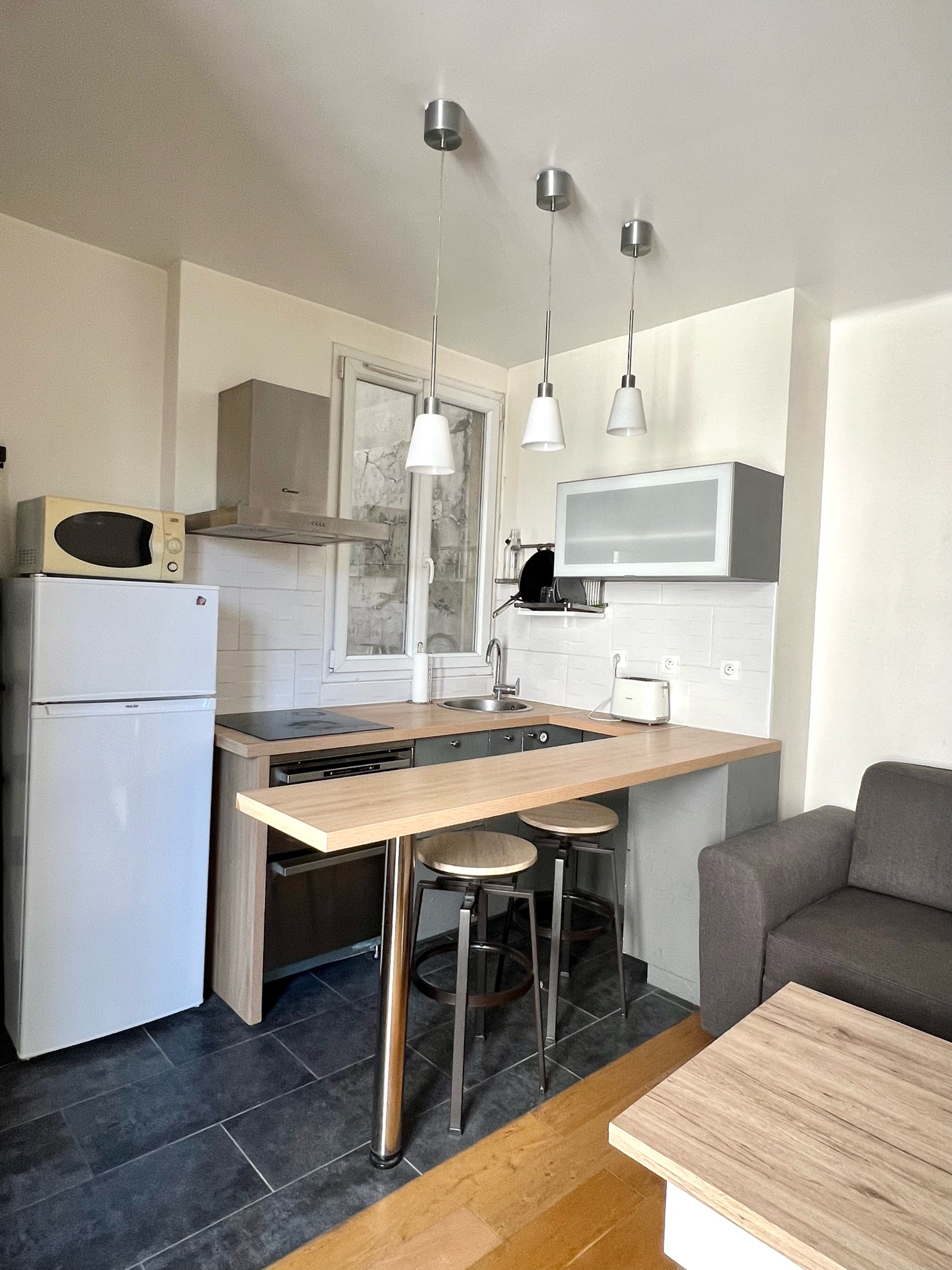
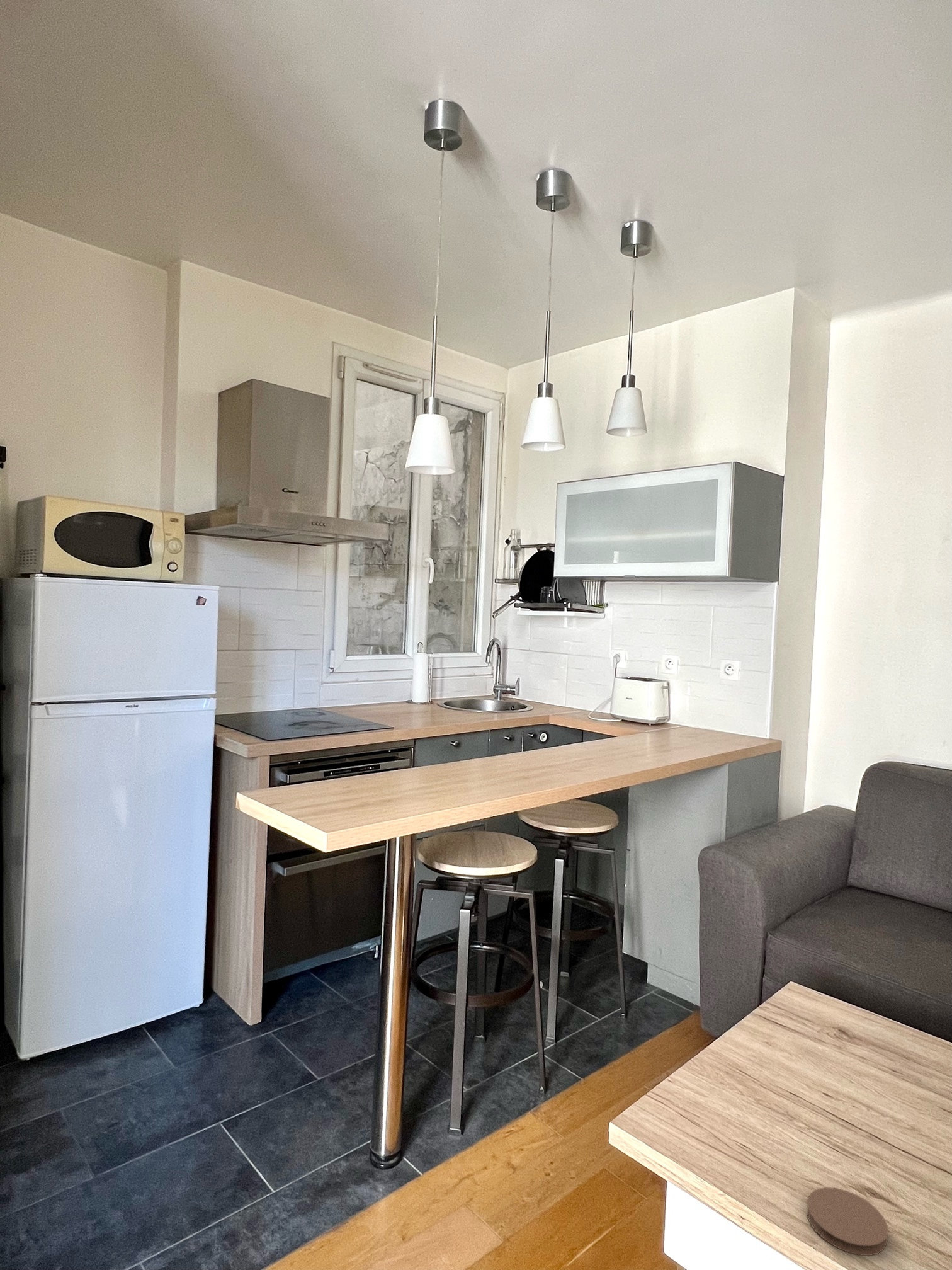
+ coaster [806,1187,888,1256]
